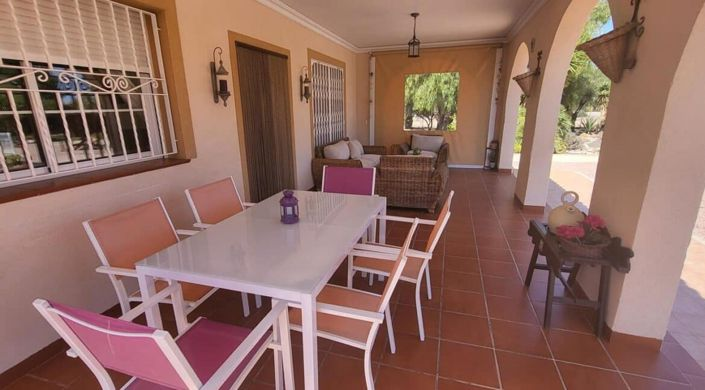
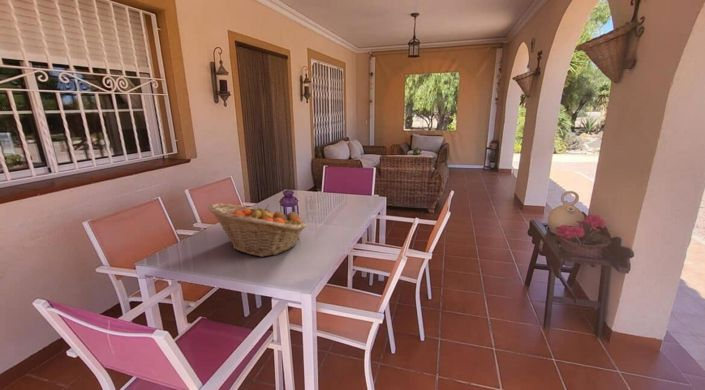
+ fruit basket [207,202,308,258]
